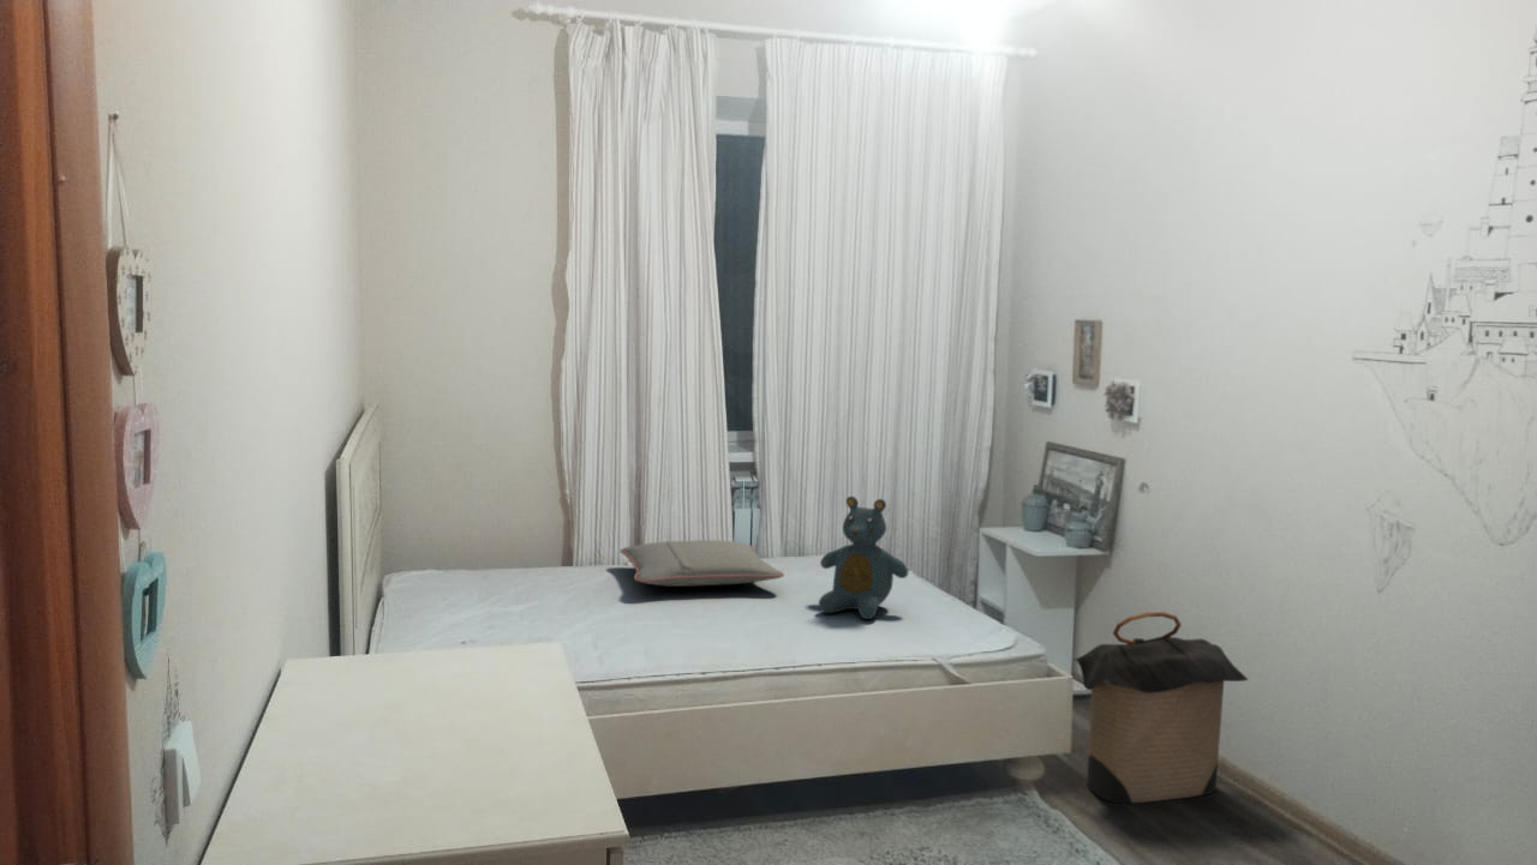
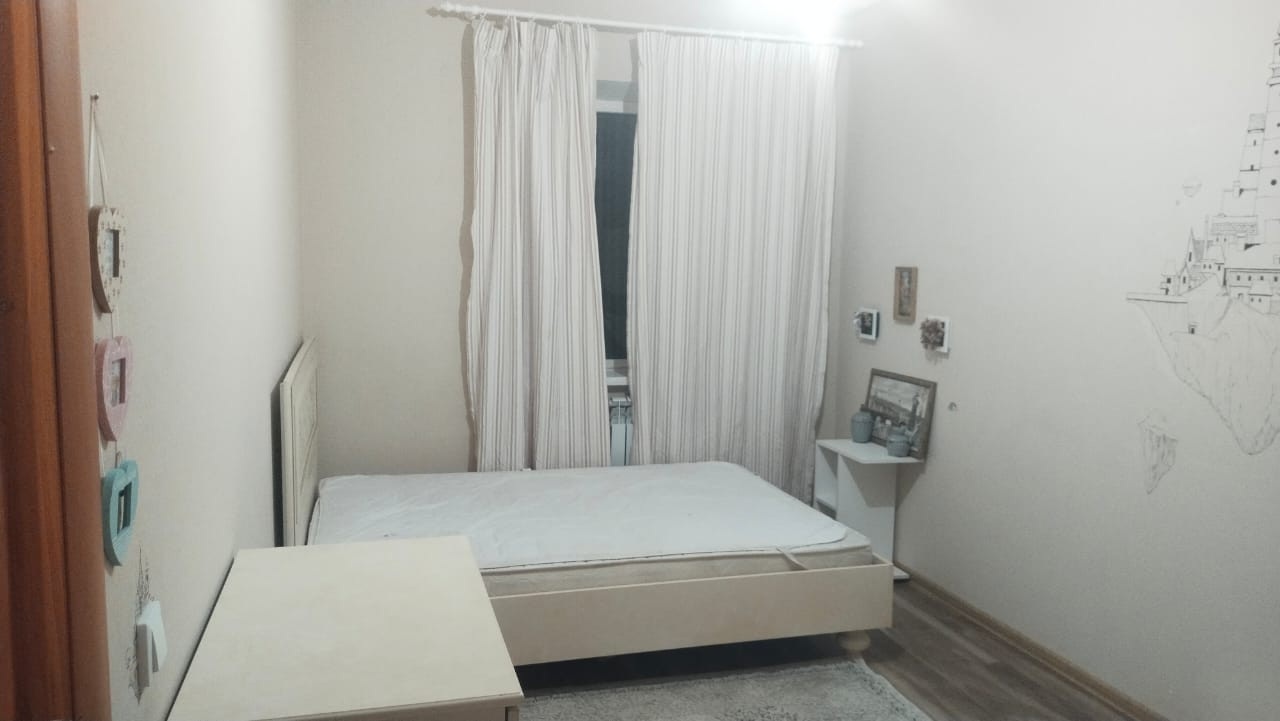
- laundry hamper [1072,611,1250,805]
- teddy bear [818,495,909,620]
- pillow [618,539,785,588]
